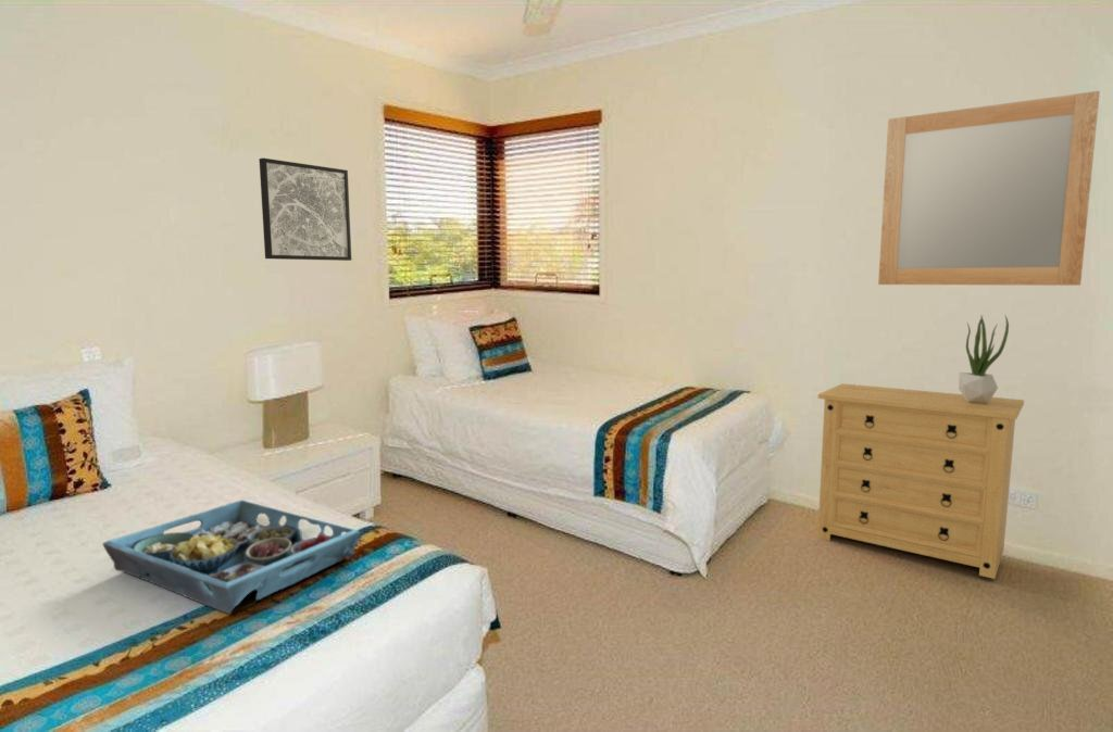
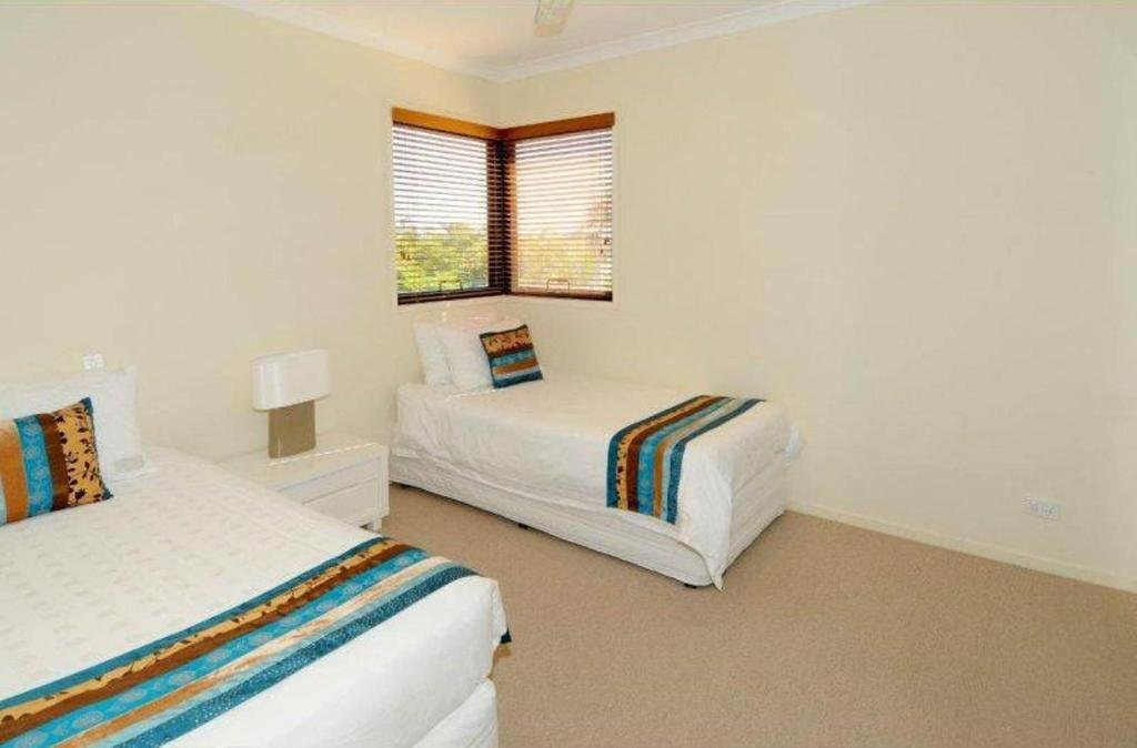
- dresser [816,382,1025,580]
- wall art [259,157,352,262]
- potted plant [958,313,1010,404]
- serving tray [101,500,362,615]
- home mirror [877,90,1101,287]
